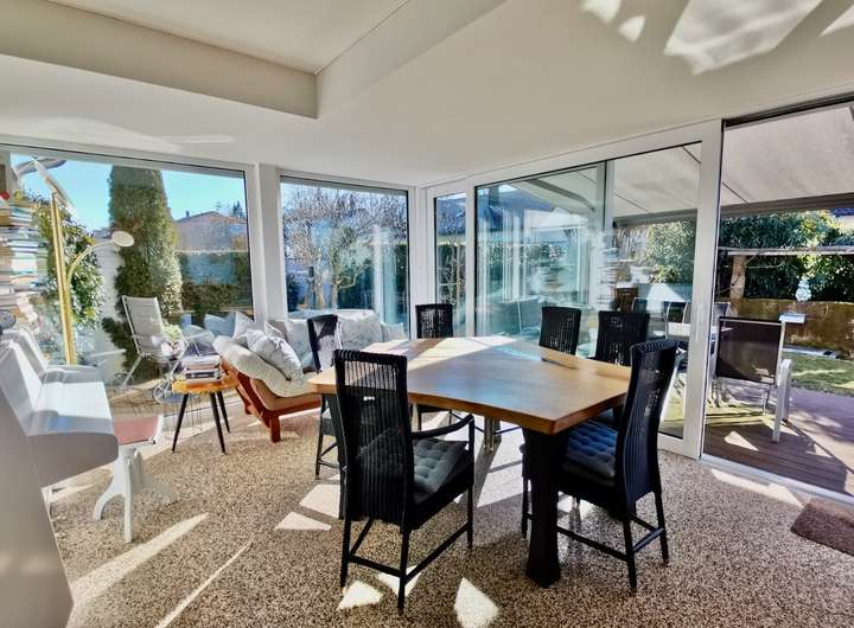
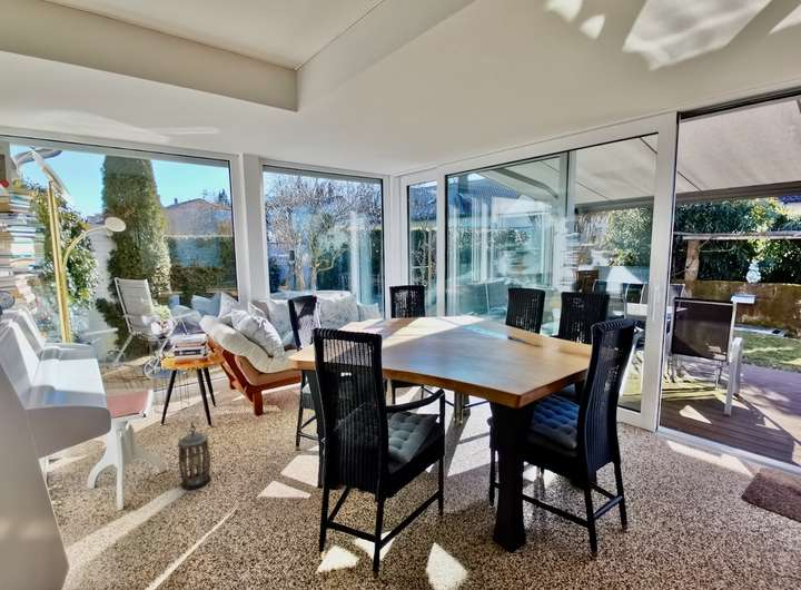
+ lantern [176,421,211,491]
